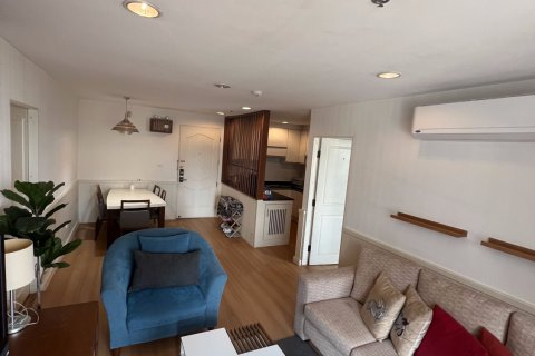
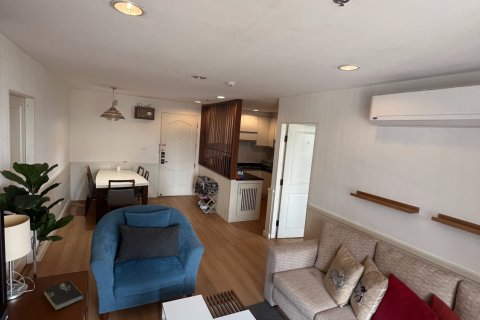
+ book [43,279,85,311]
